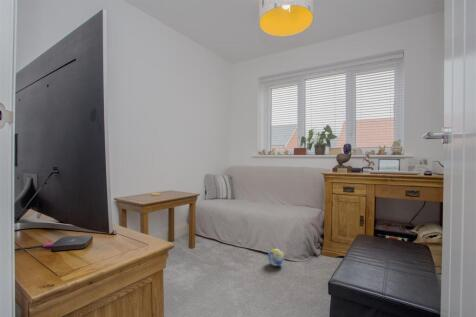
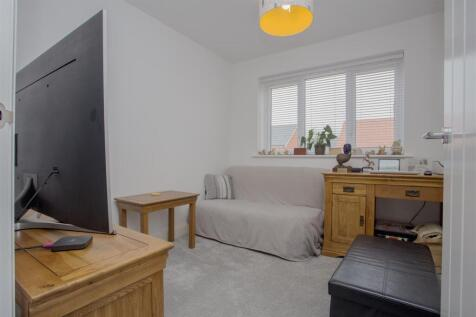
- decorative ball [267,248,285,267]
